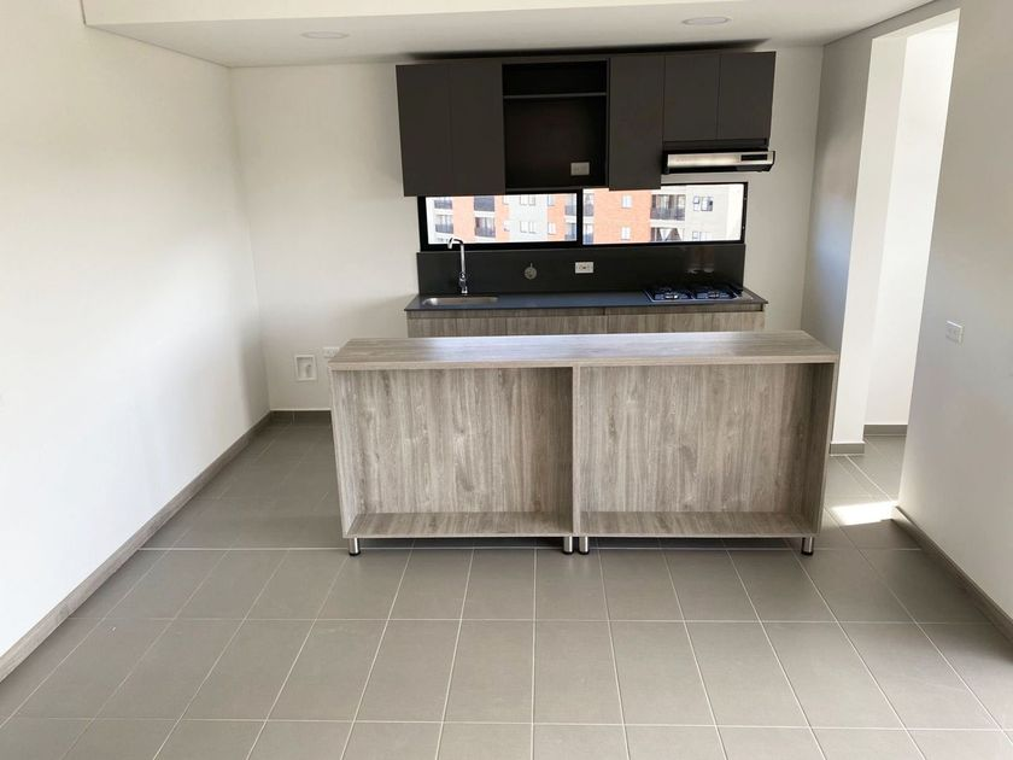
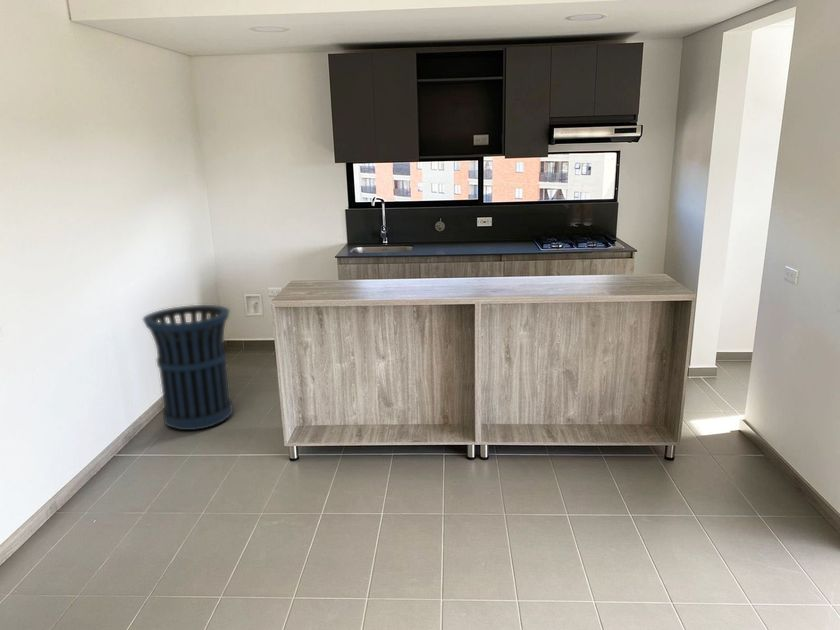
+ trash can [142,304,234,431]
